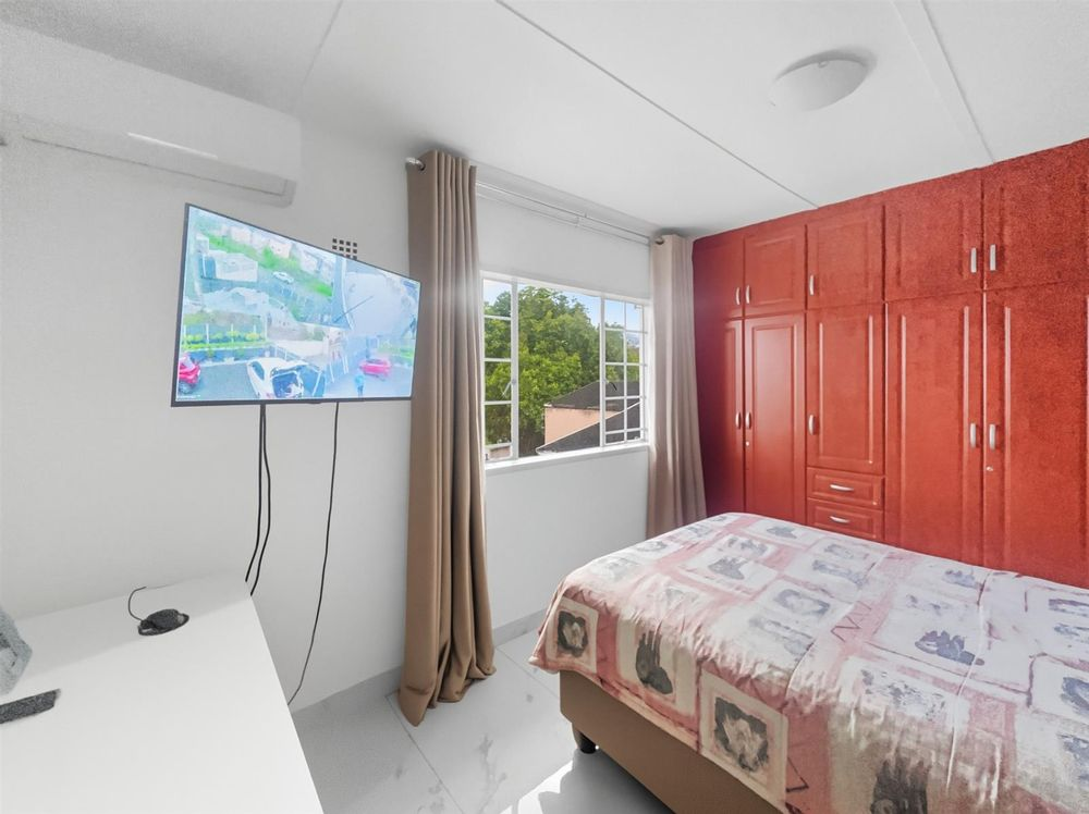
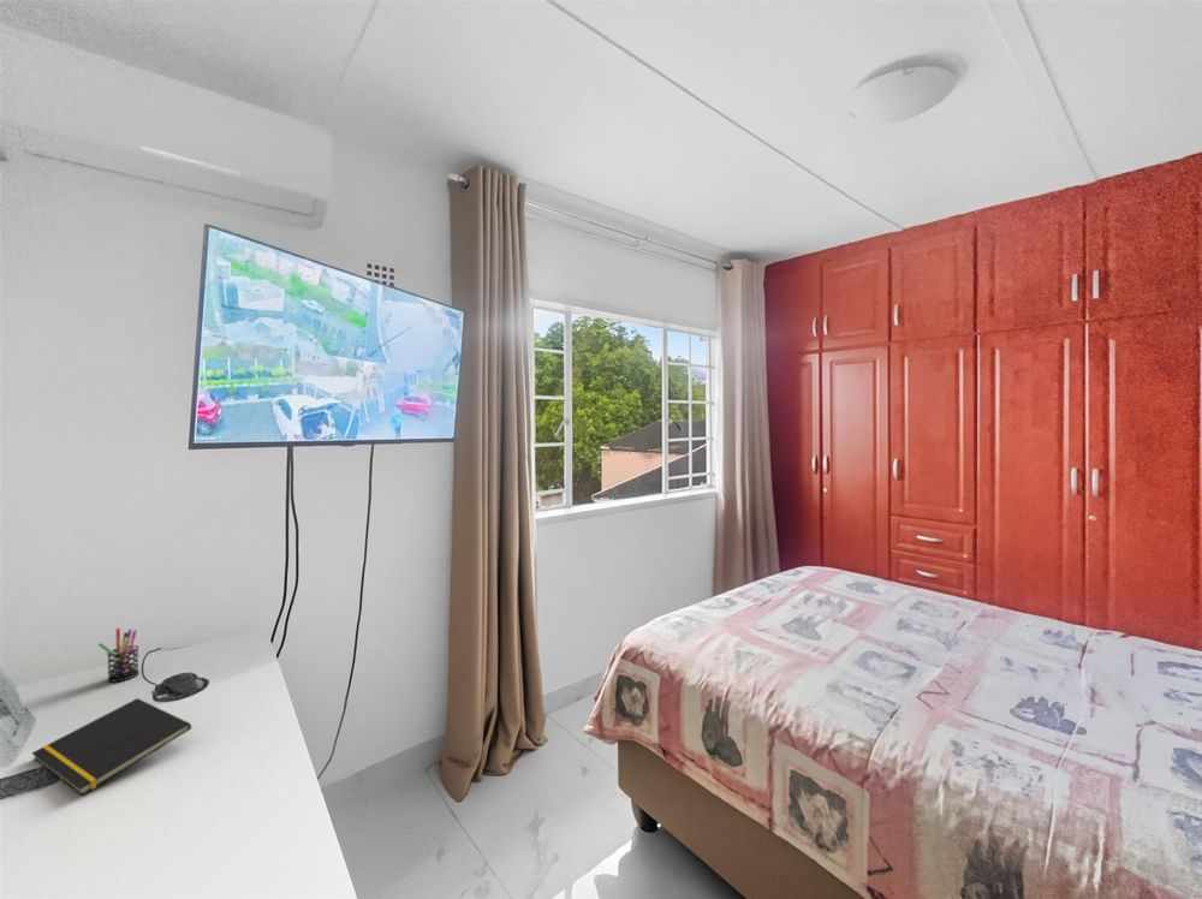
+ notepad [30,697,192,797]
+ pen holder [97,627,141,684]
